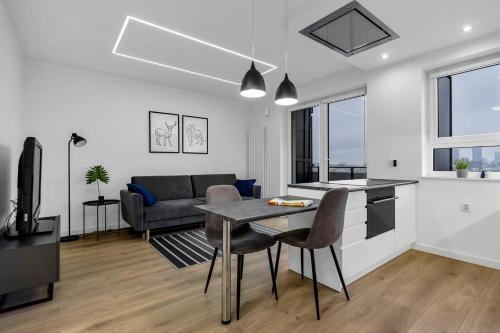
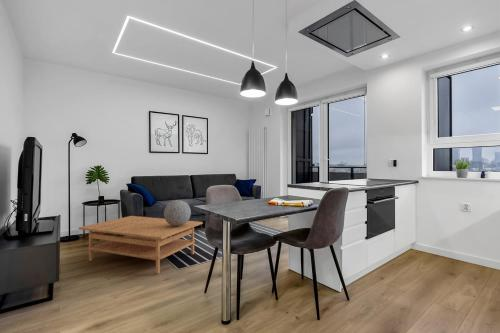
+ coffee table [78,215,204,275]
+ decorative sphere [163,199,192,226]
